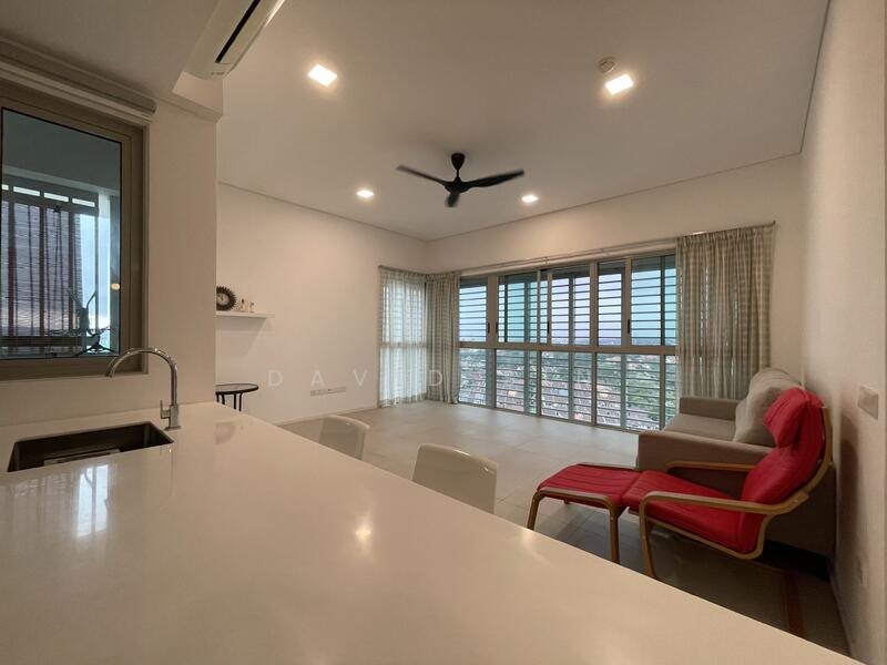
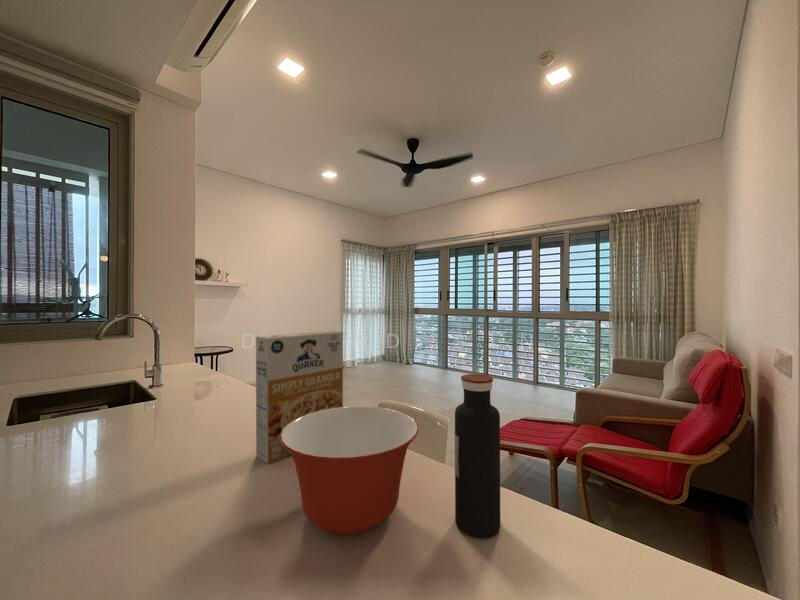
+ mixing bowl [280,405,419,536]
+ cereal box [255,330,344,465]
+ water bottle [454,373,501,539]
